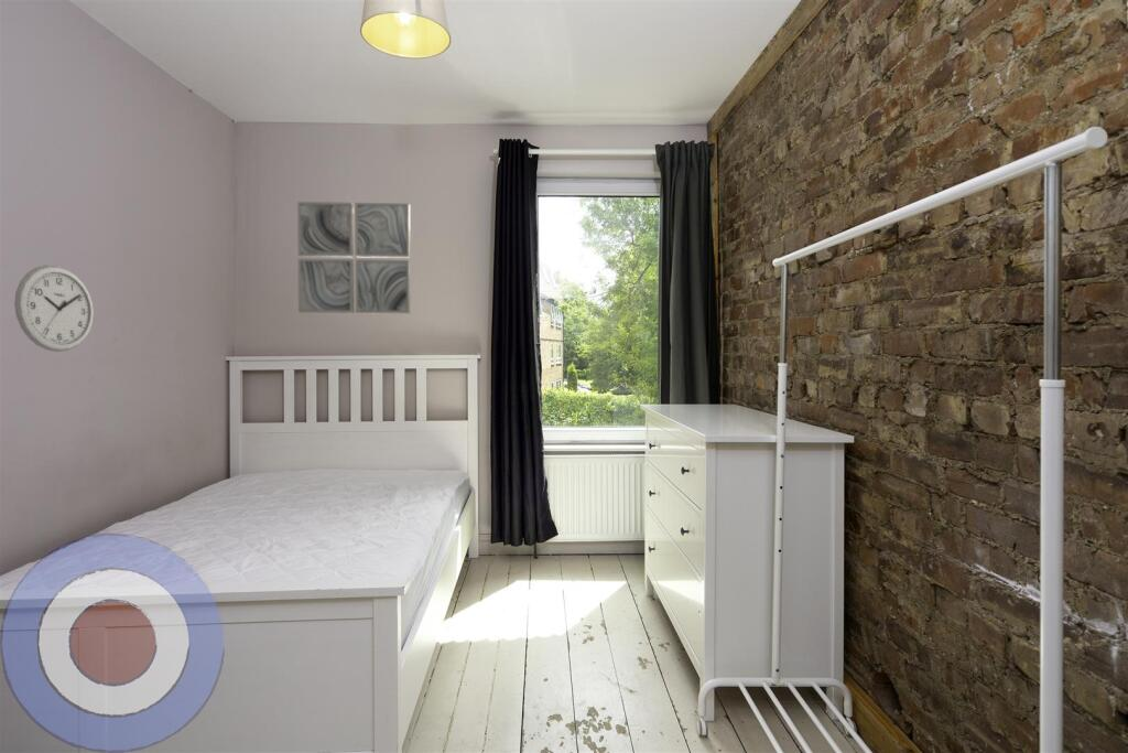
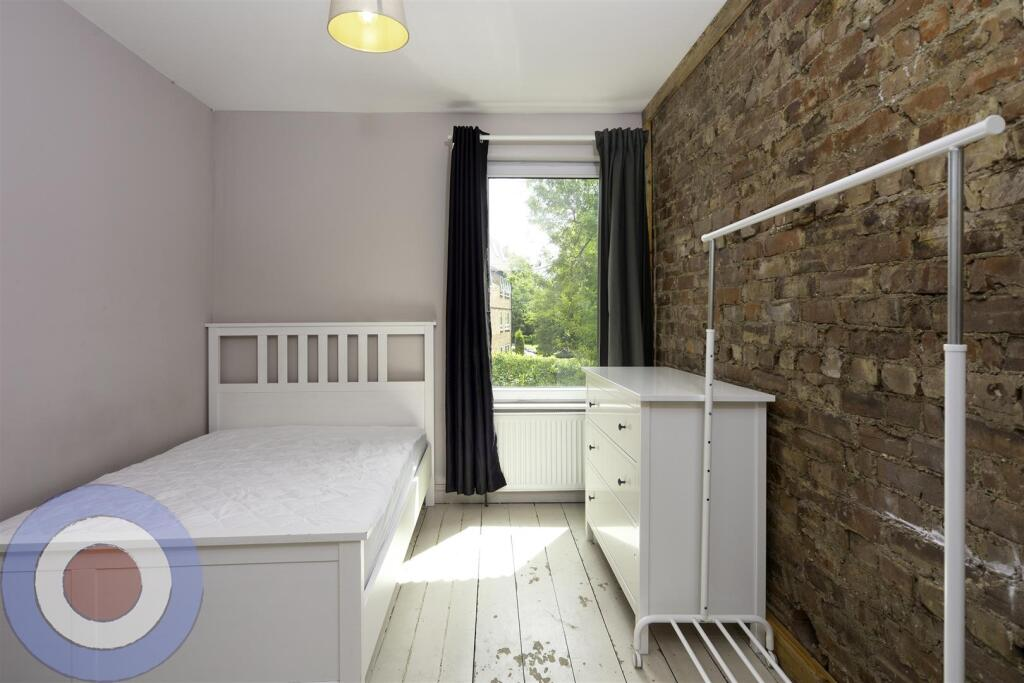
- wall clock [13,263,95,353]
- wall art [296,201,412,315]
